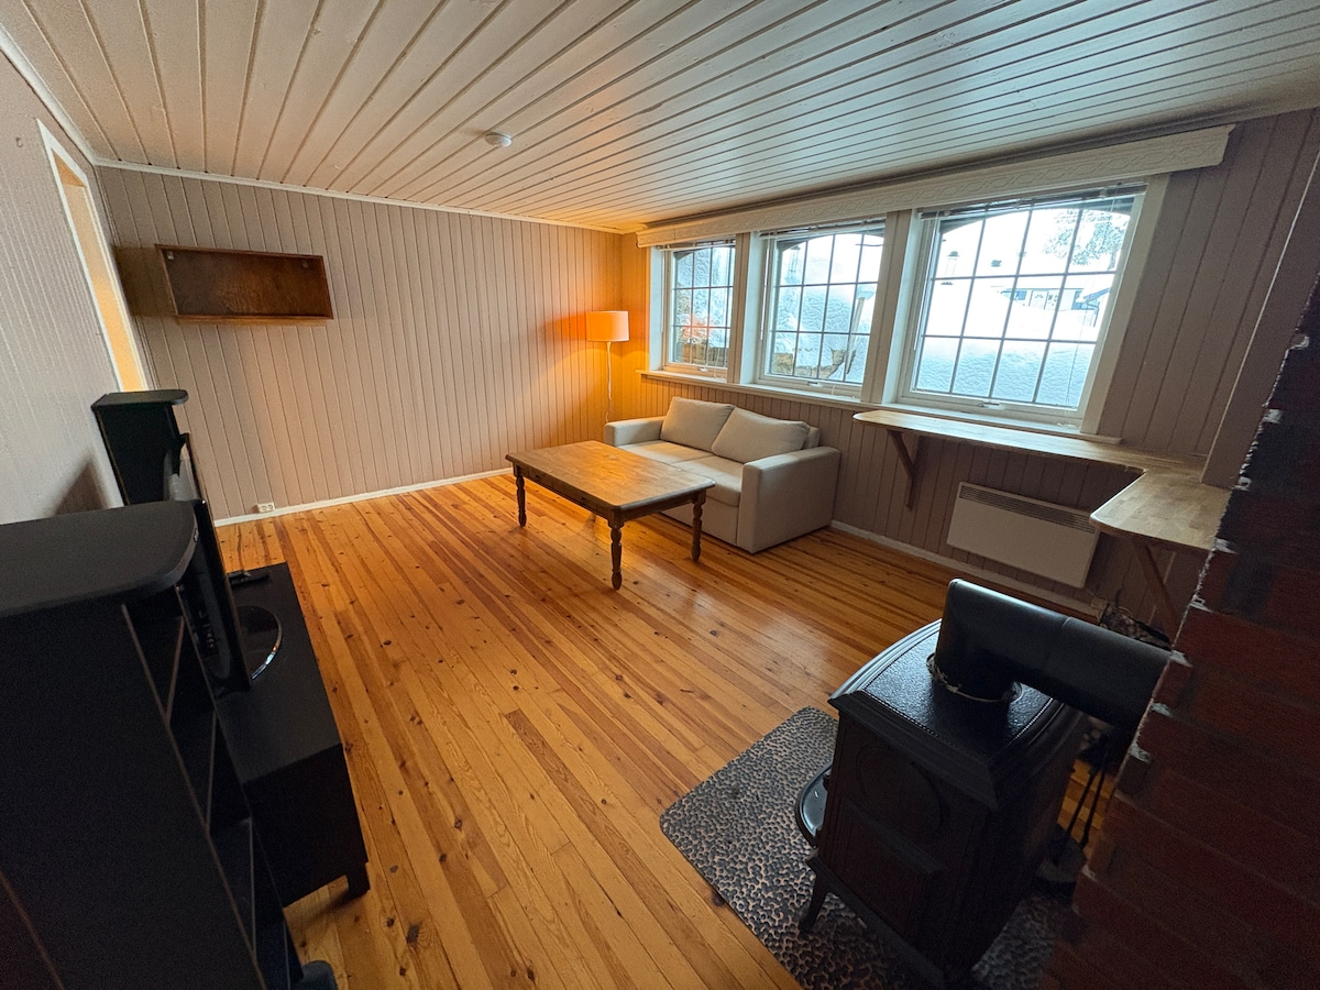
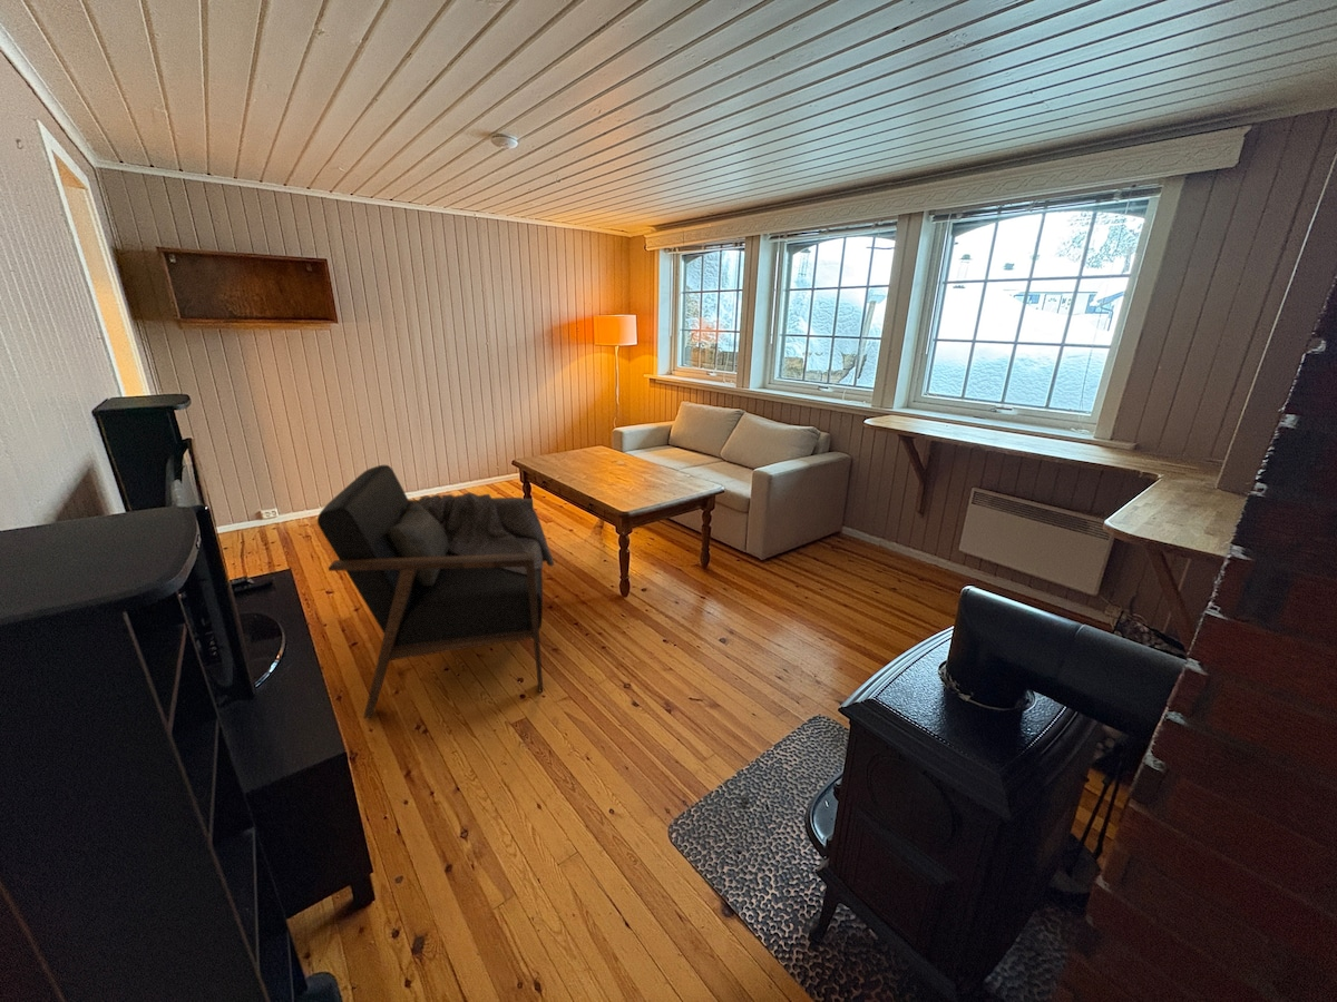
+ armchair [316,464,555,719]
